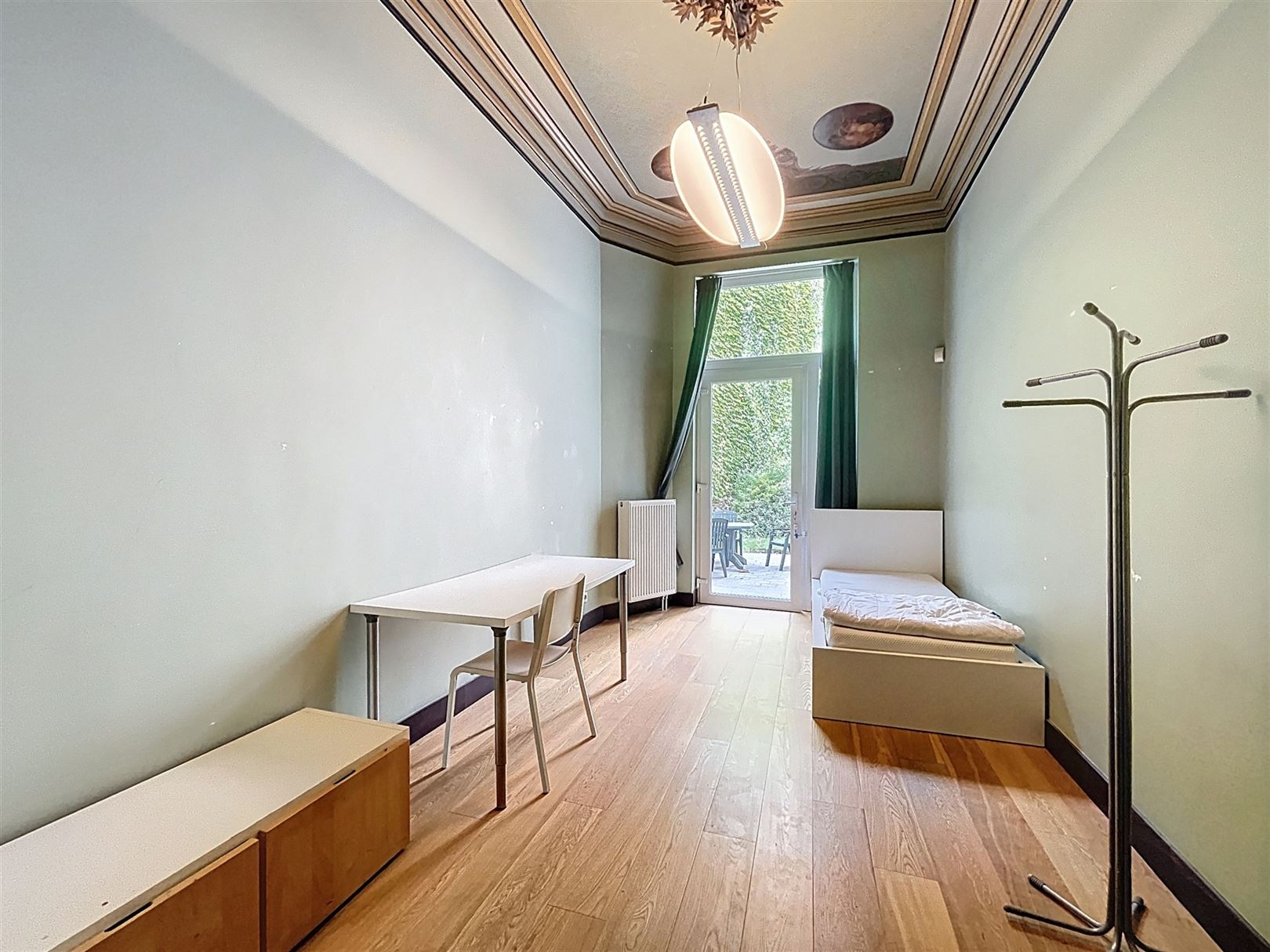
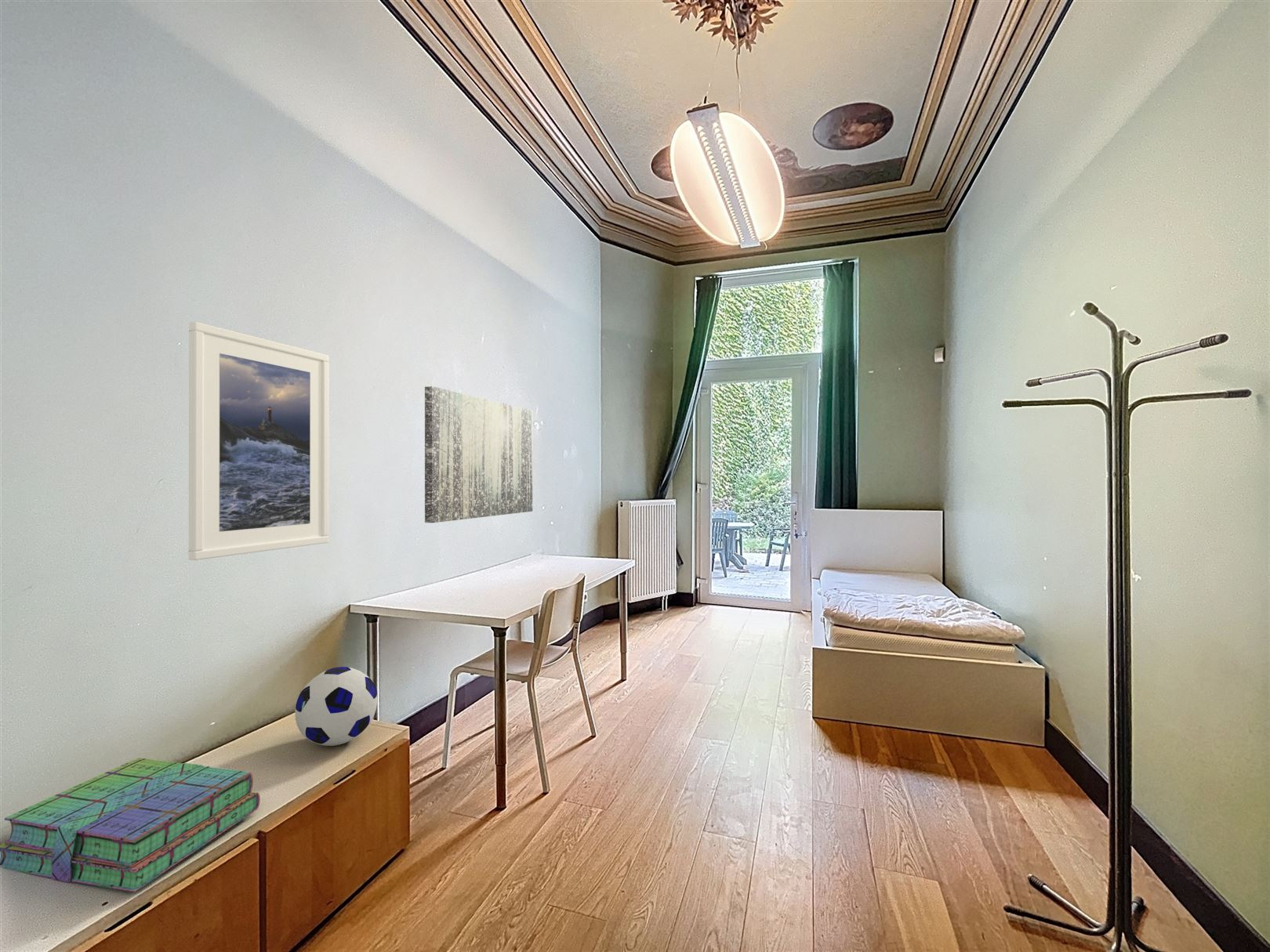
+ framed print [188,321,329,561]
+ wall art [424,386,533,523]
+ stack of books [0,757,261,893]
+ soccer ball [294,666,378,747]
